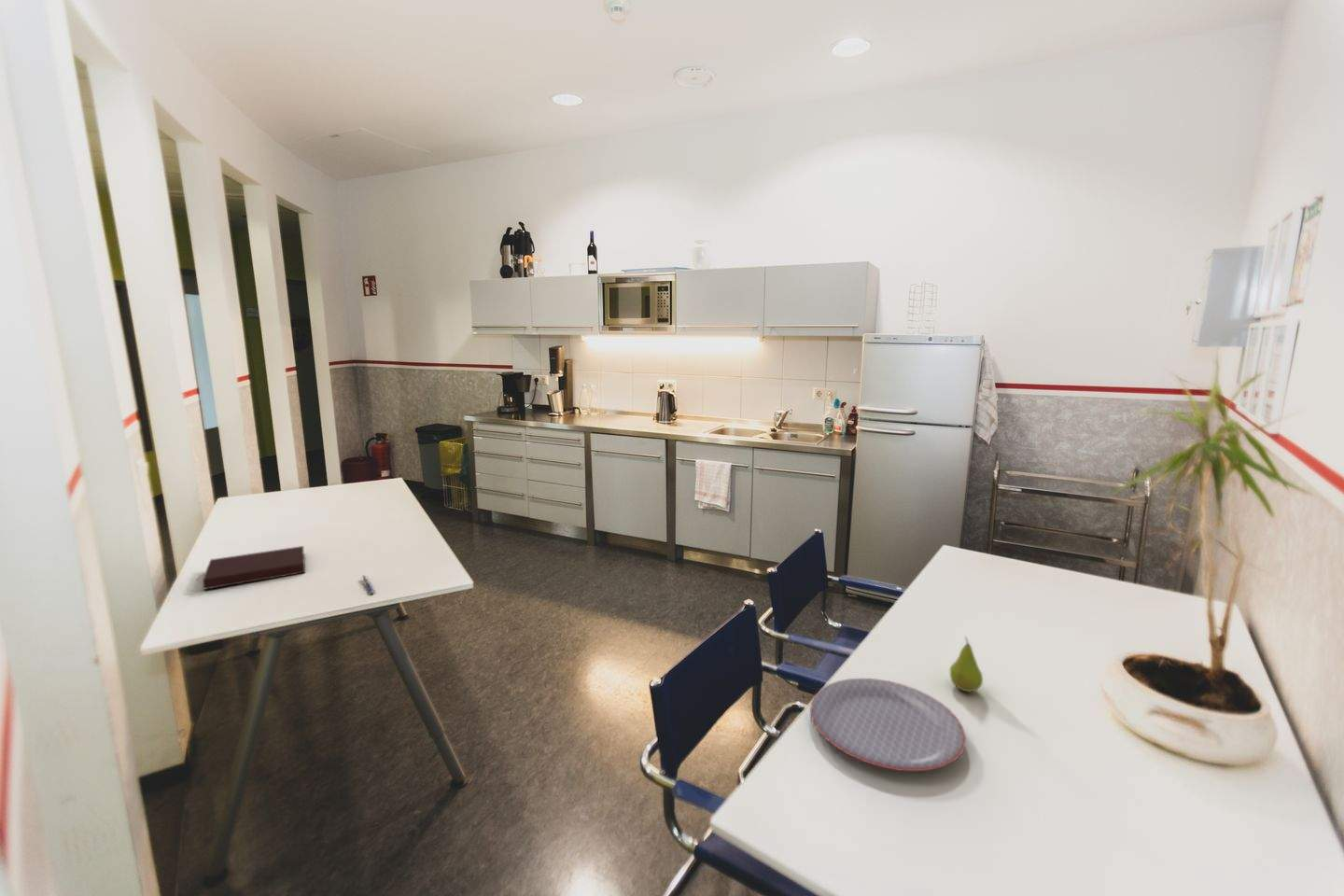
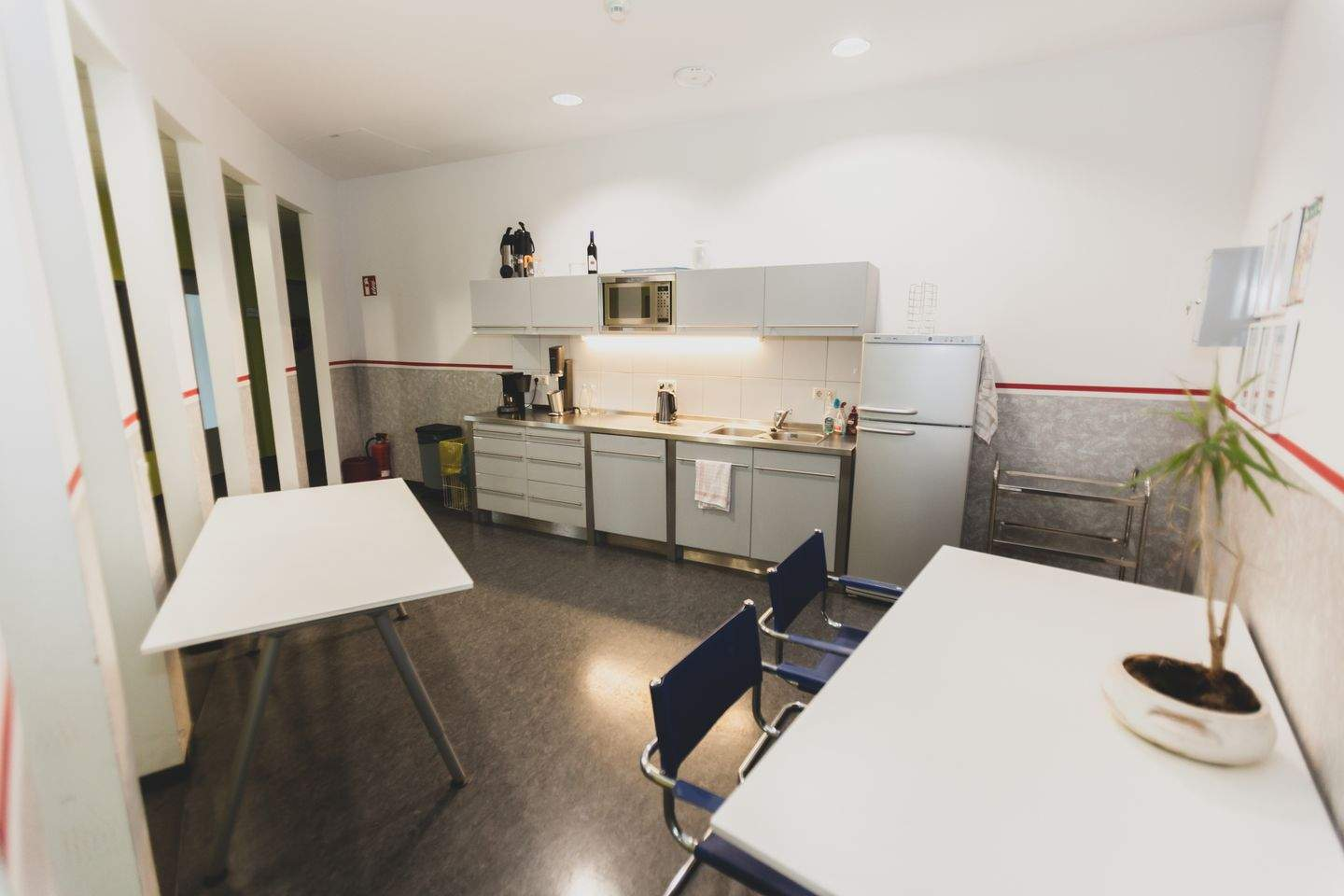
- notebook [202,545,306,591]
- fruit [949,637,984,693]
- pen [360,574,377,595]
- plate [809,678,967,773]
